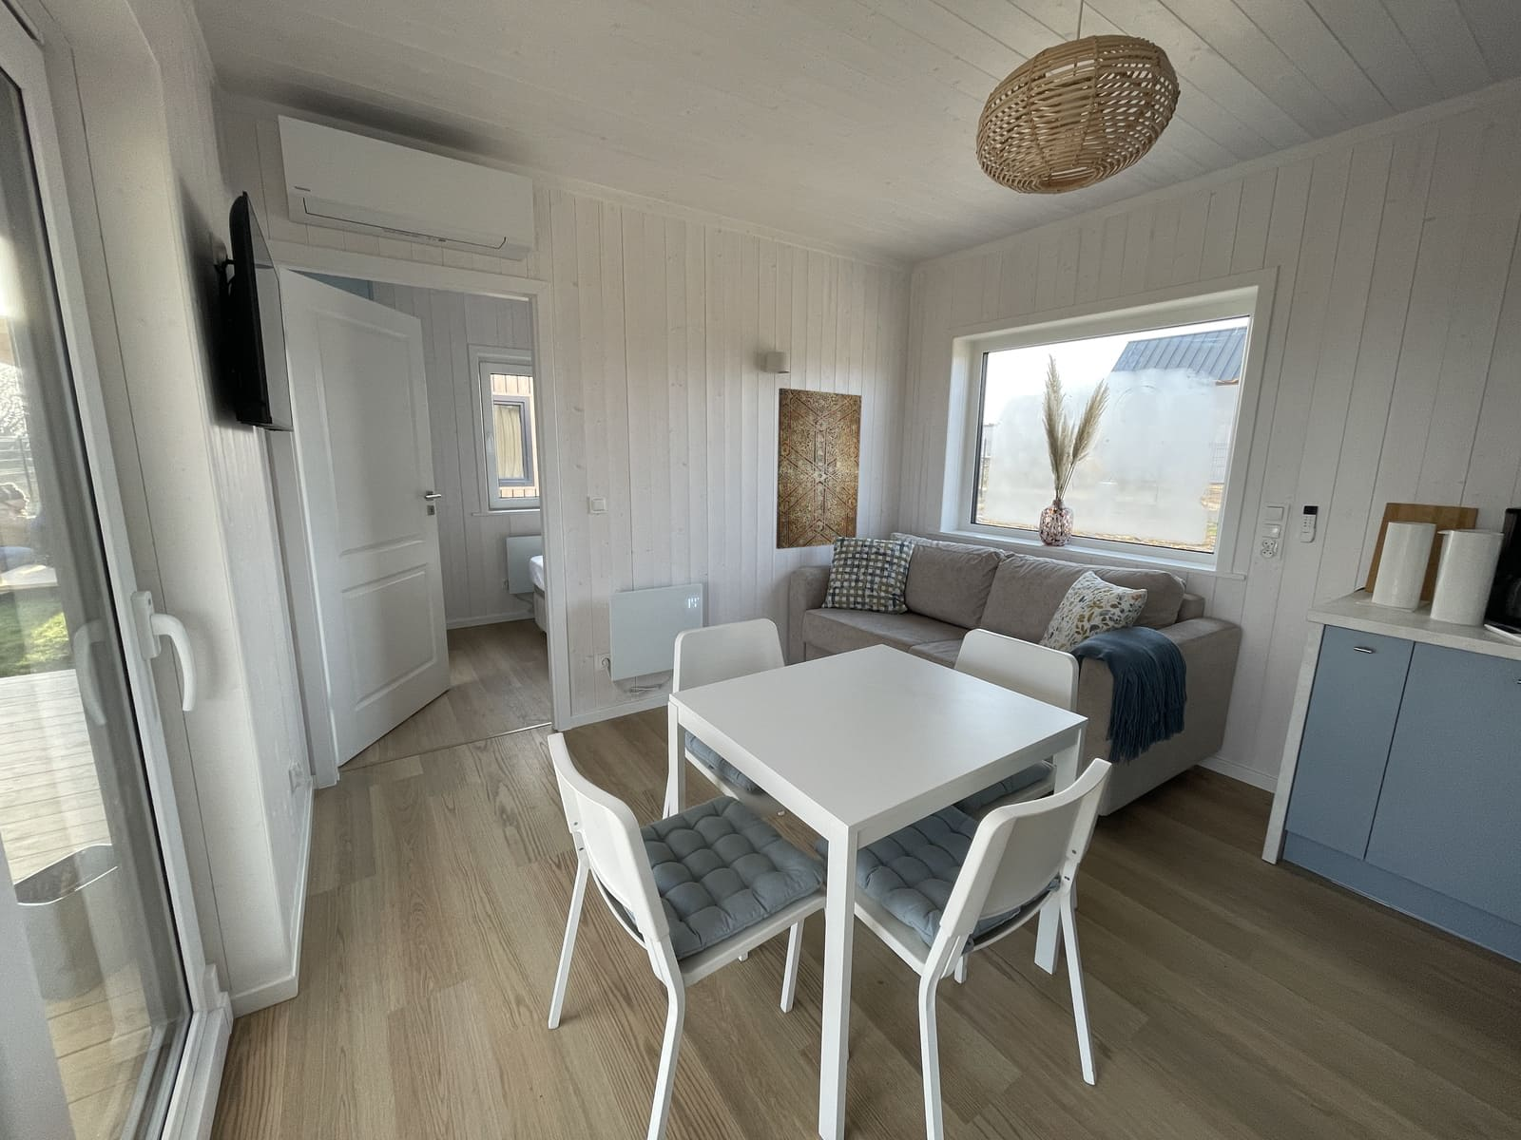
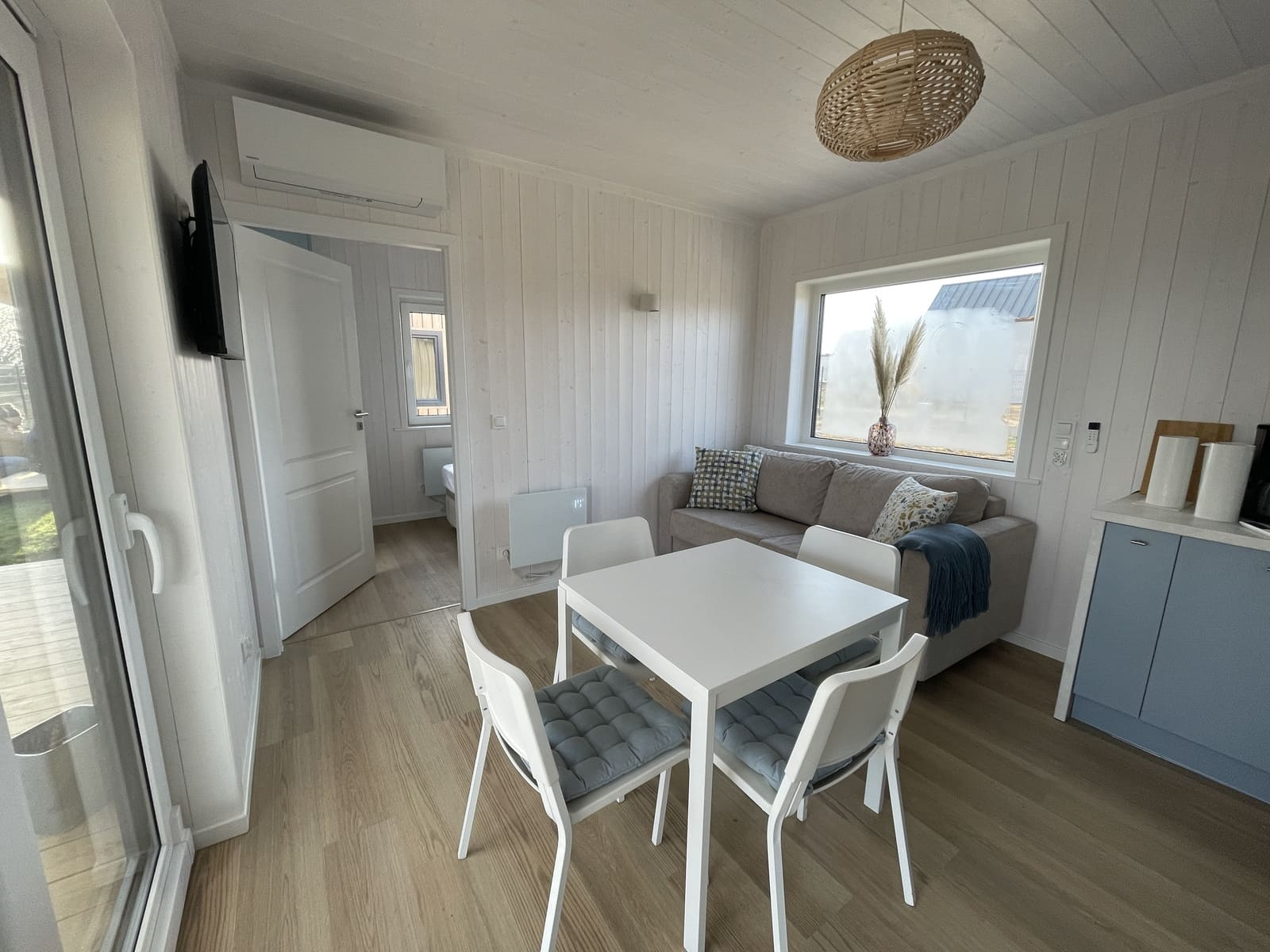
- wall art [775,387,862,550]
